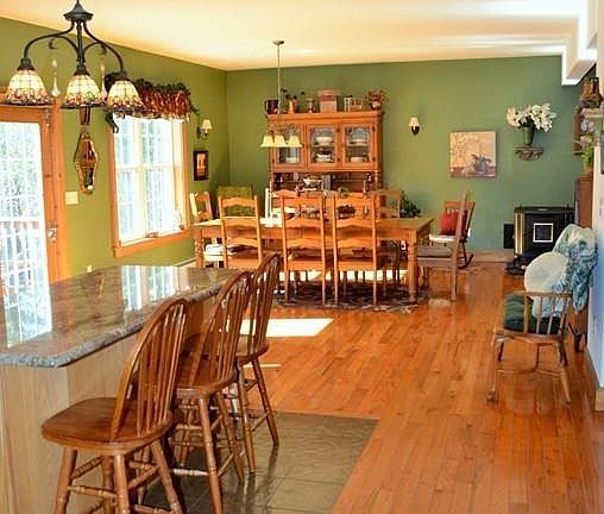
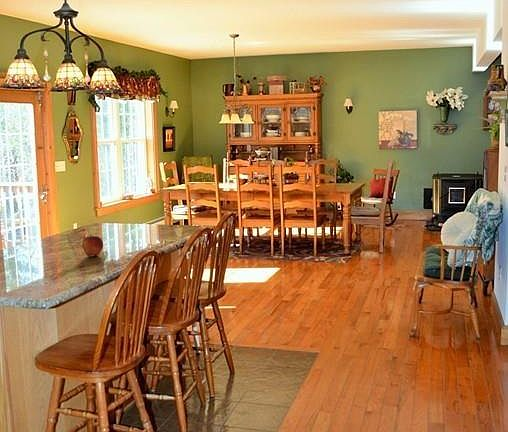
+ fruit [81,234,104,257]
